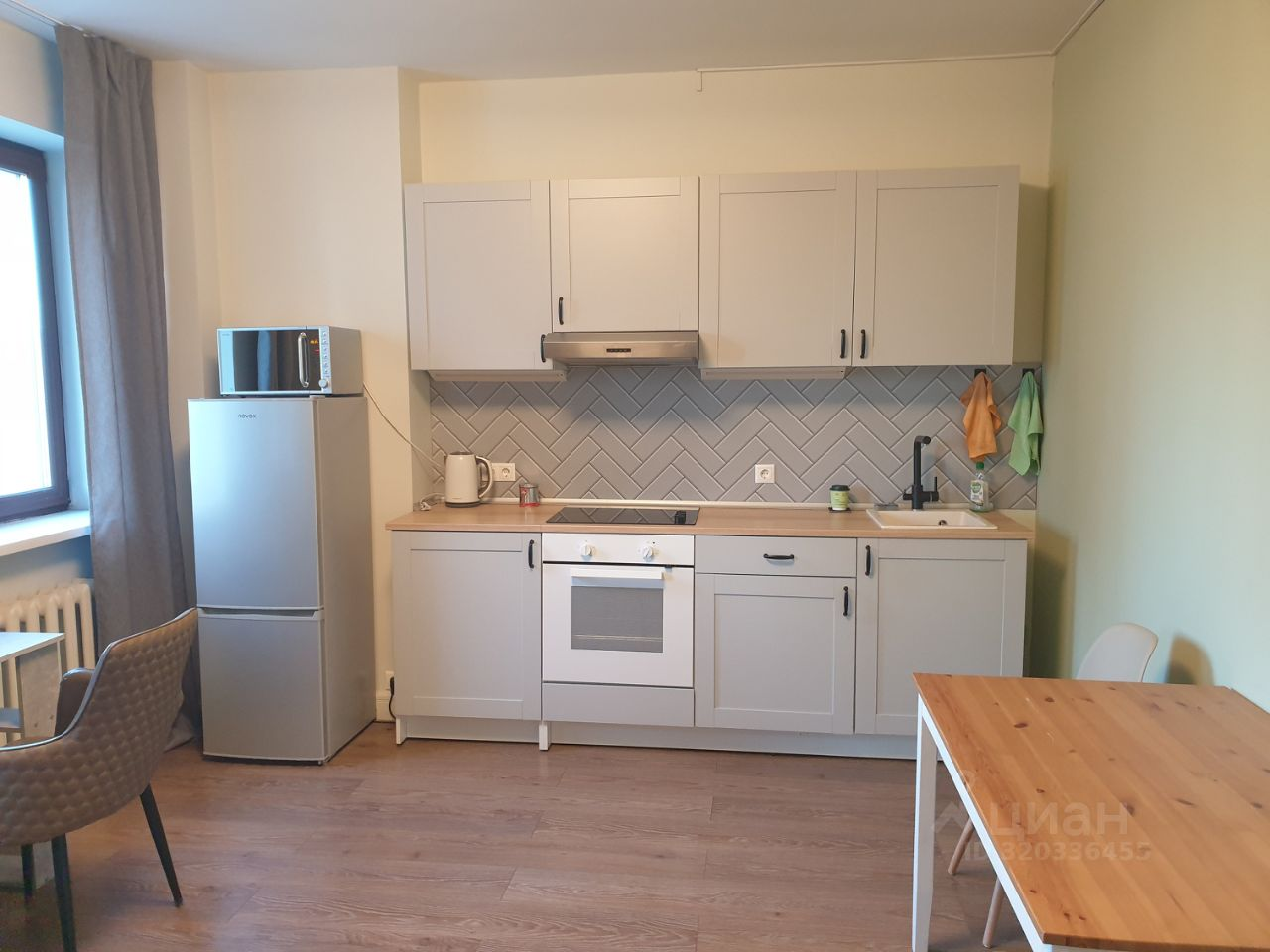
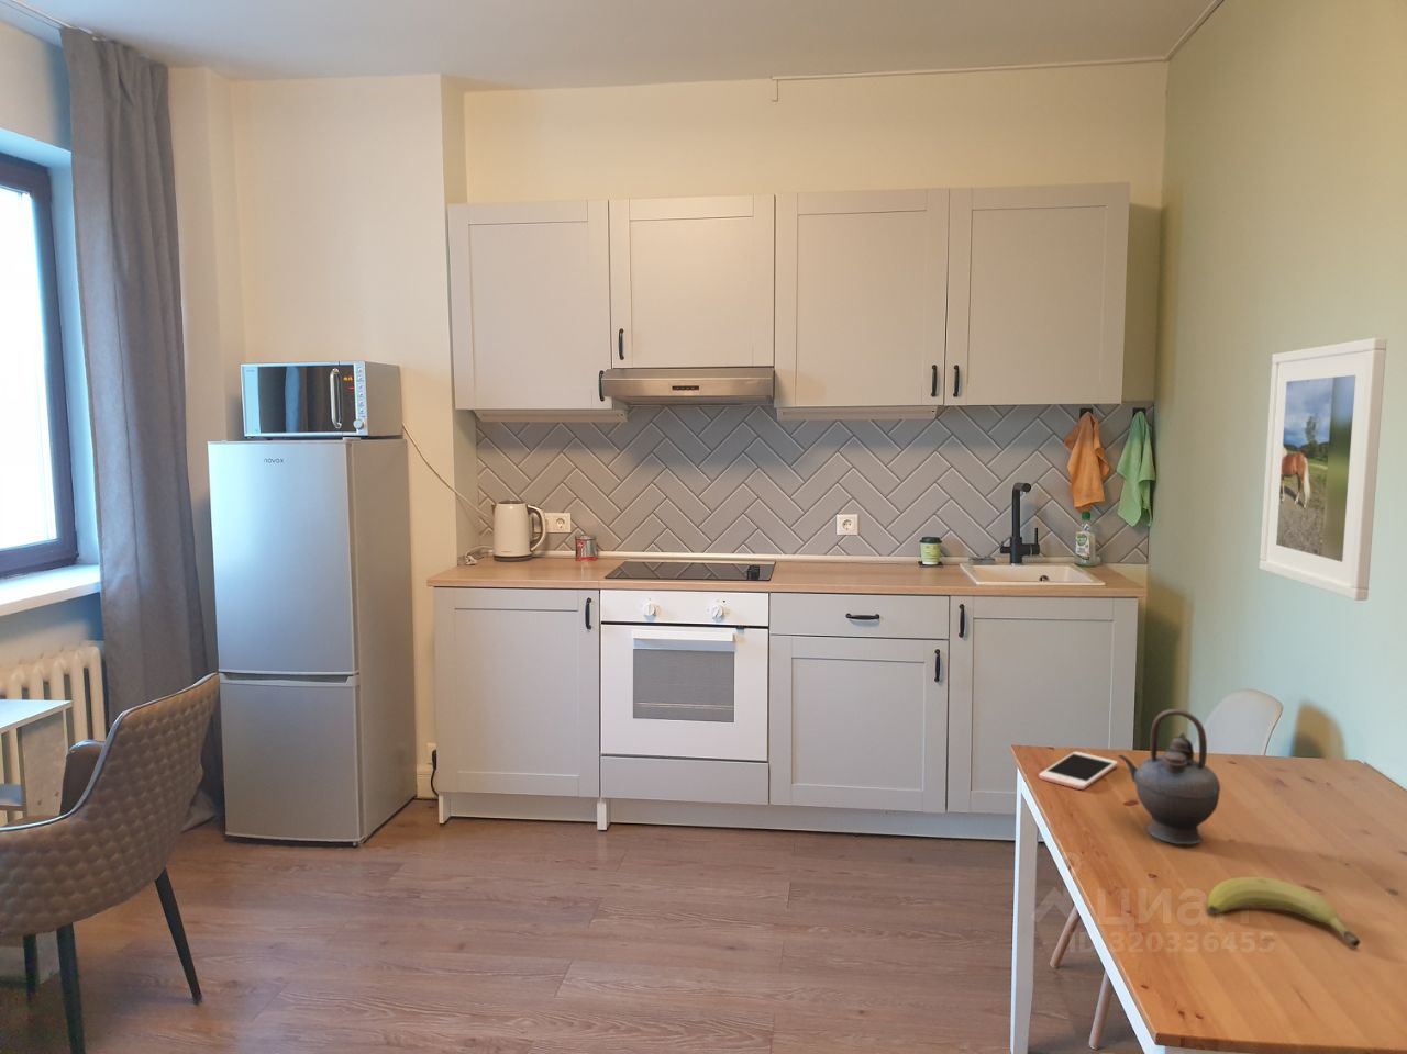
+ cell phone [1038,751,1119,790]
+ fruit [1205,876,1360,949]
+ teapot [1117,709,1221,846]
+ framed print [1259,337,1388,601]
